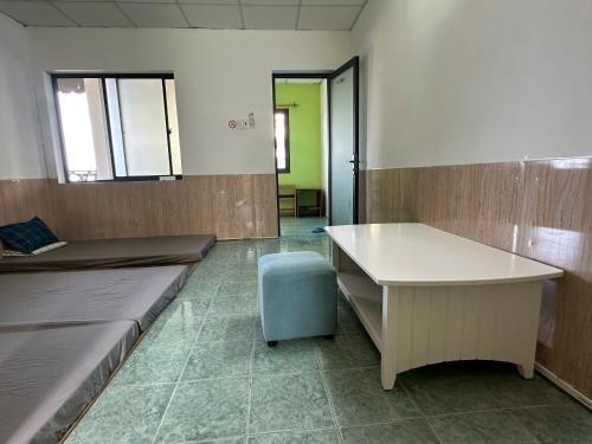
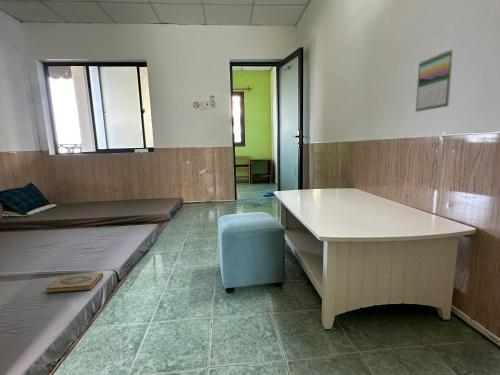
+ calendar [415,47,455,113]
+ hardback book [45,272,104,294]
